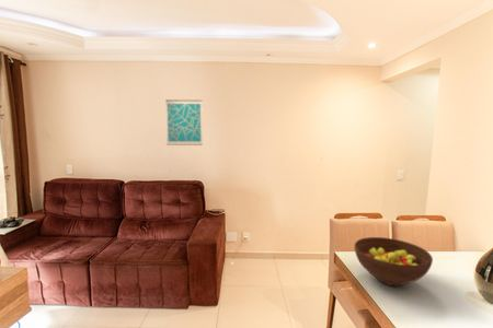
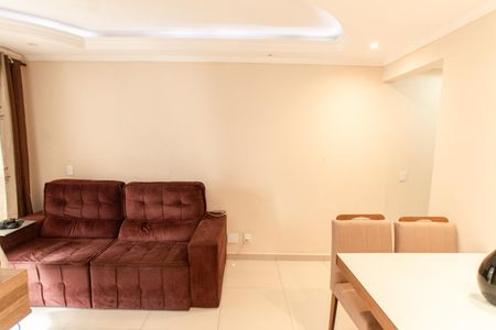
- wall art [164,98,204,147]
- fruit bowl [354,236,434,288]
